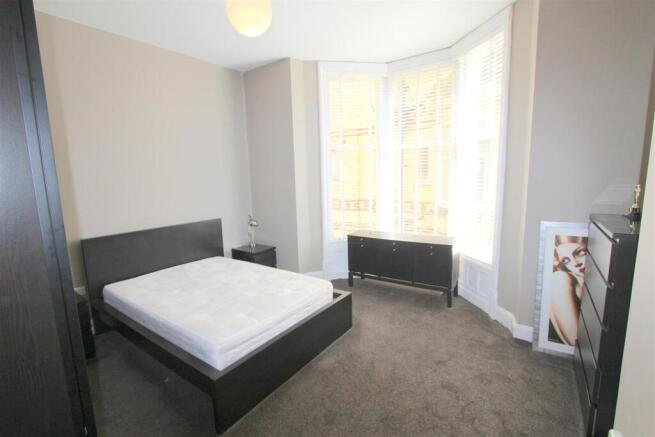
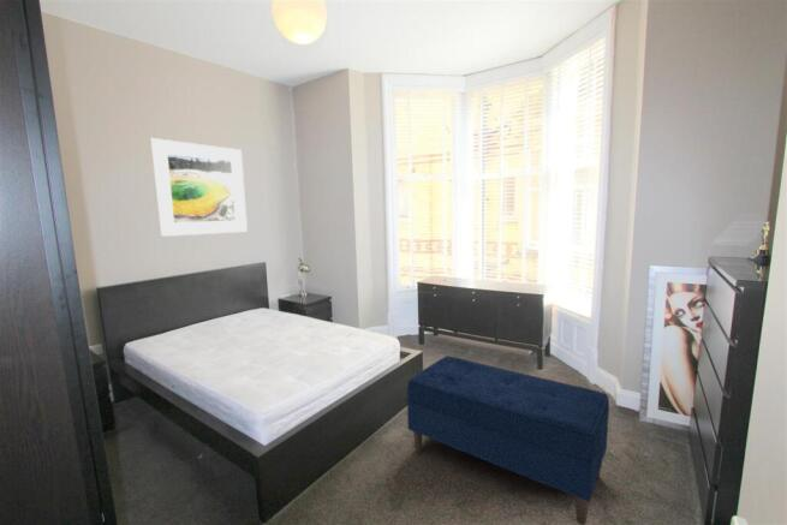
+ bench [406,354,610,525]
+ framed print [149,137,249,238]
